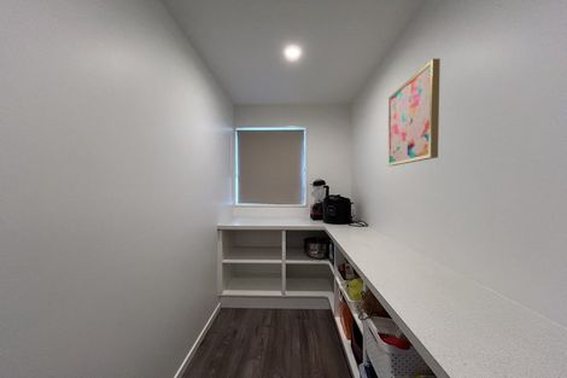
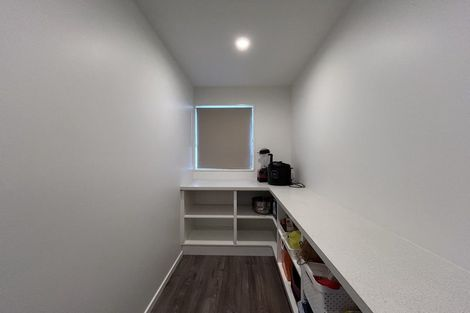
- wall art [387,58,442,167]
